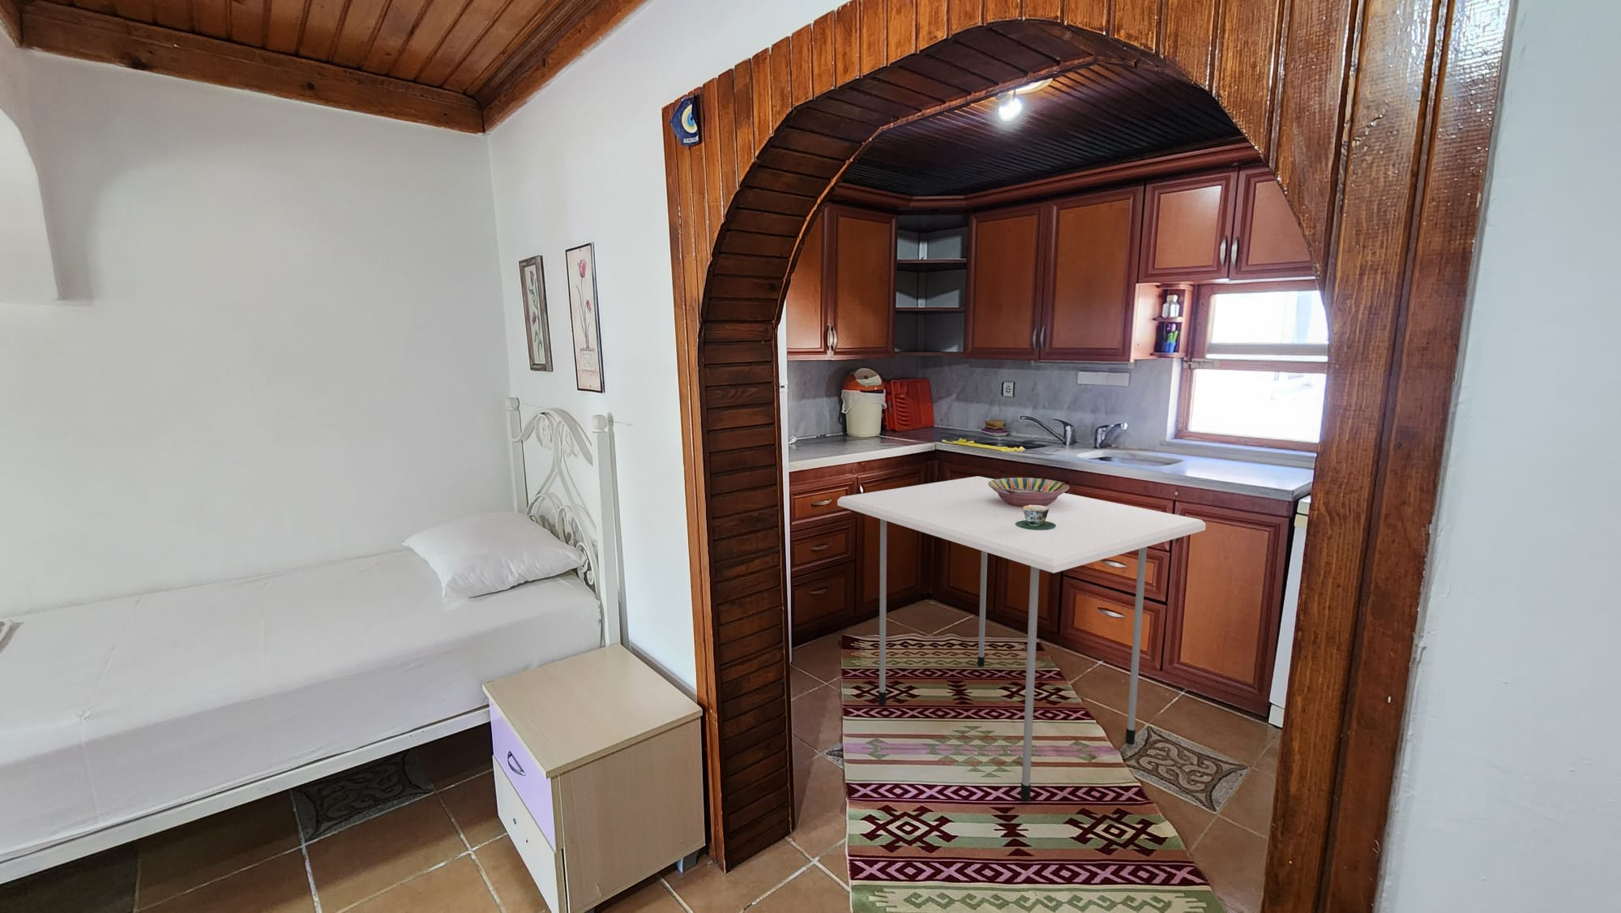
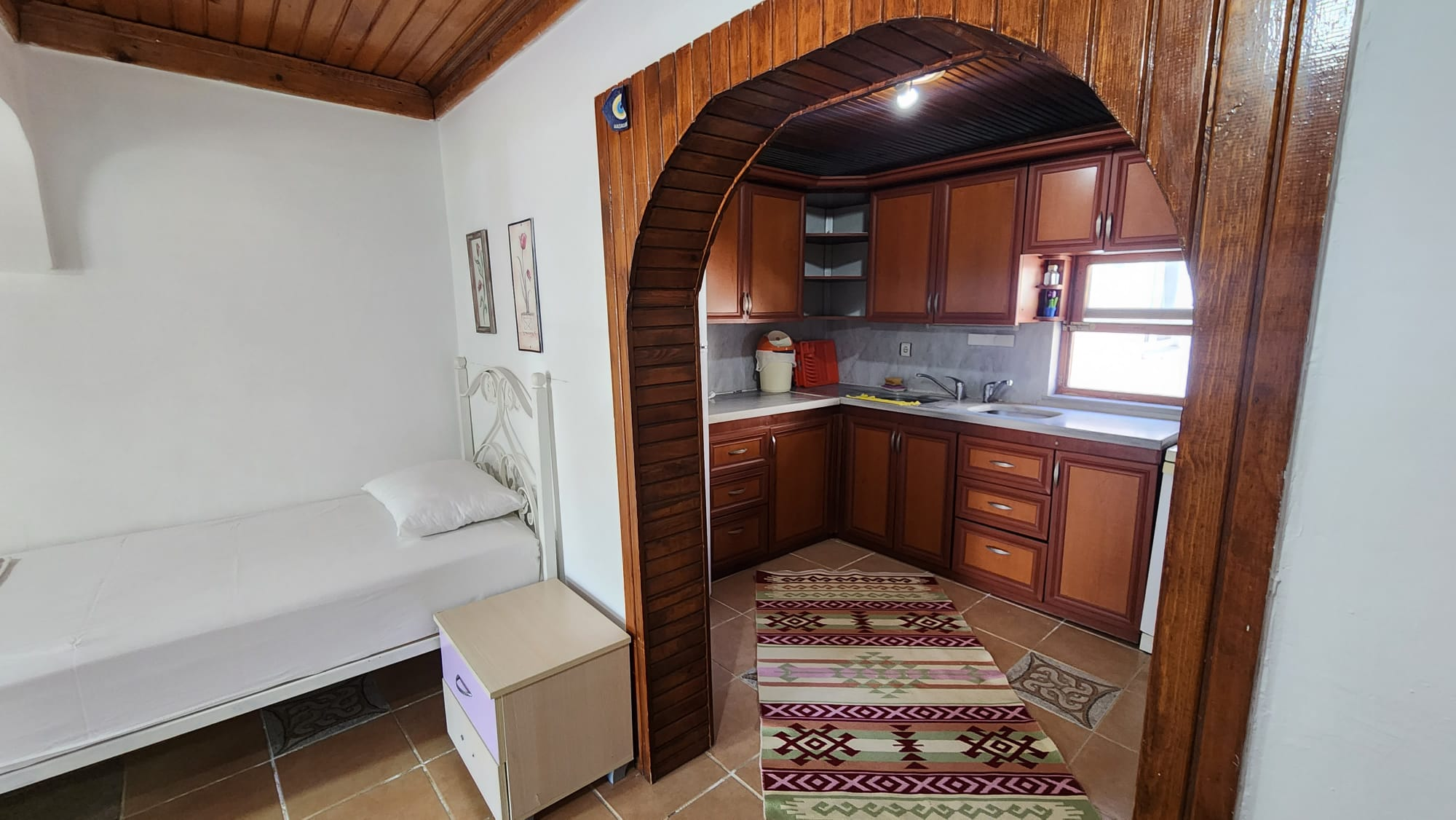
- teacup [1014,504,1057,530]
- serving bowl [988,477,1070,507]
- dining table [836,475,1207,802]
